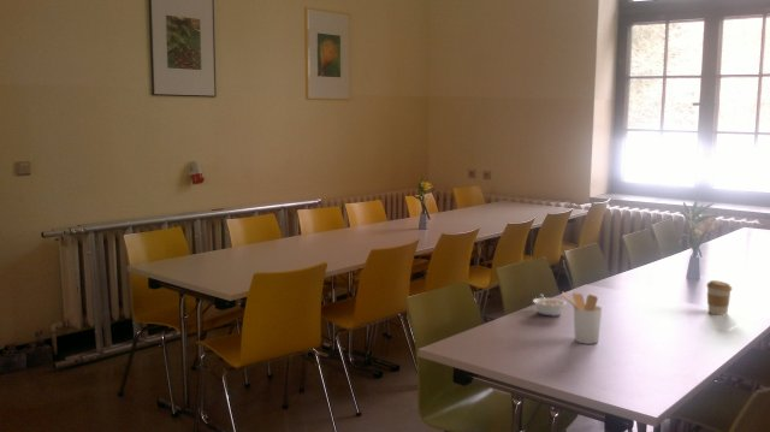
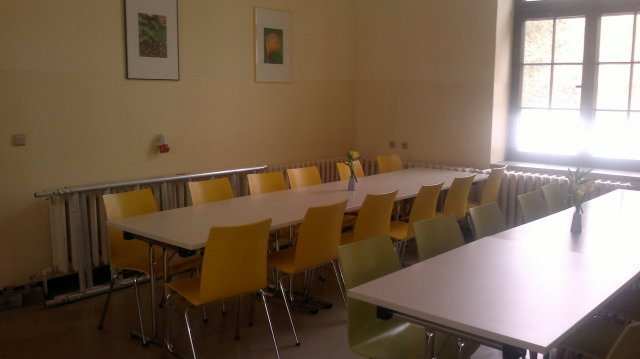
- legume [532,292,568,318]
- coffee cup [705,279,733,316]
- utensil holder [561,291,603,345]
